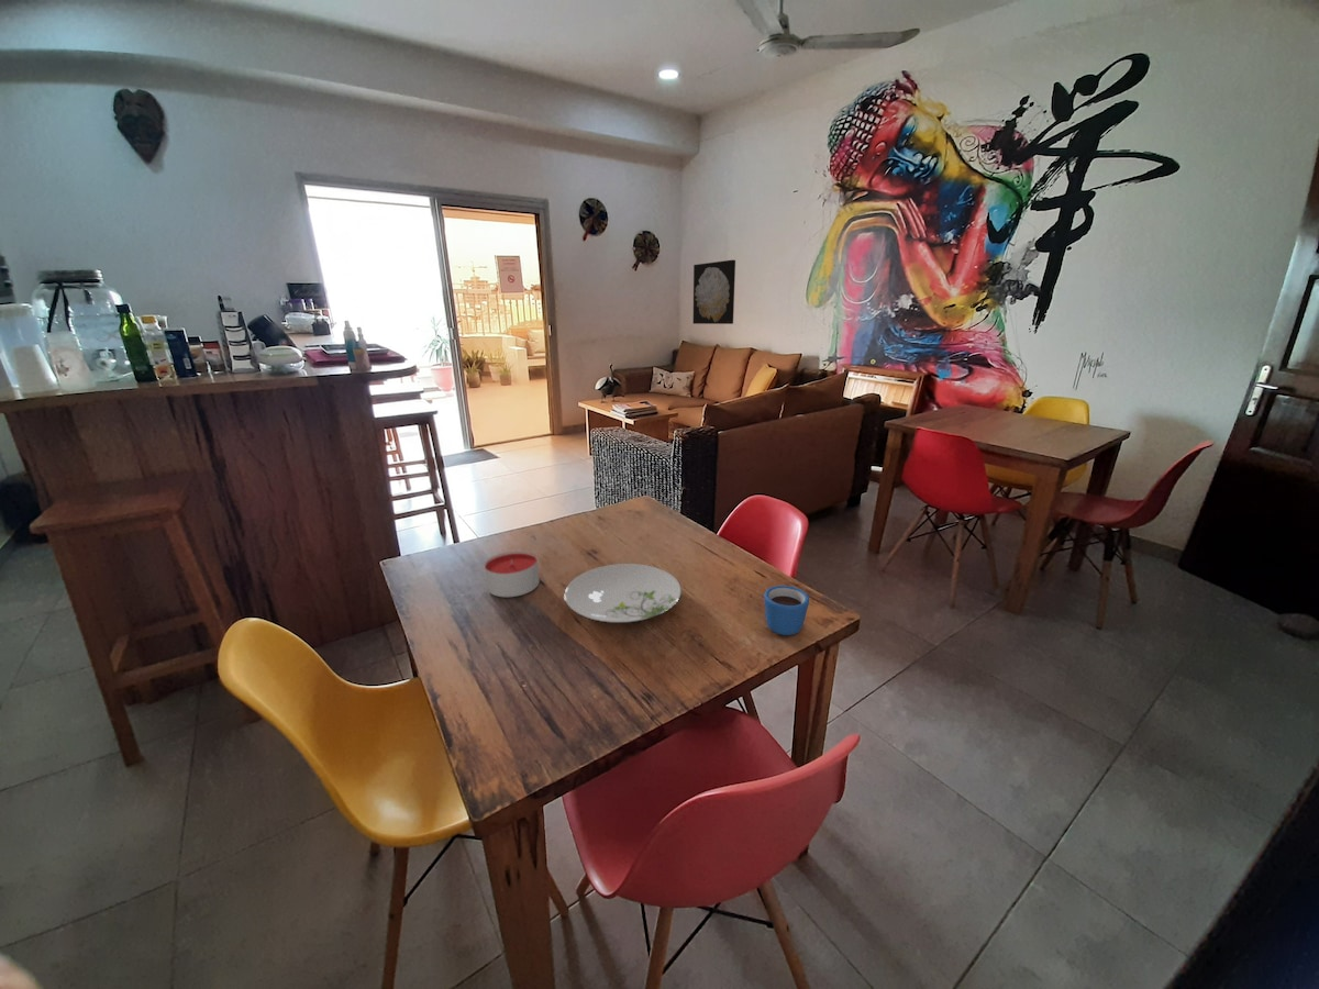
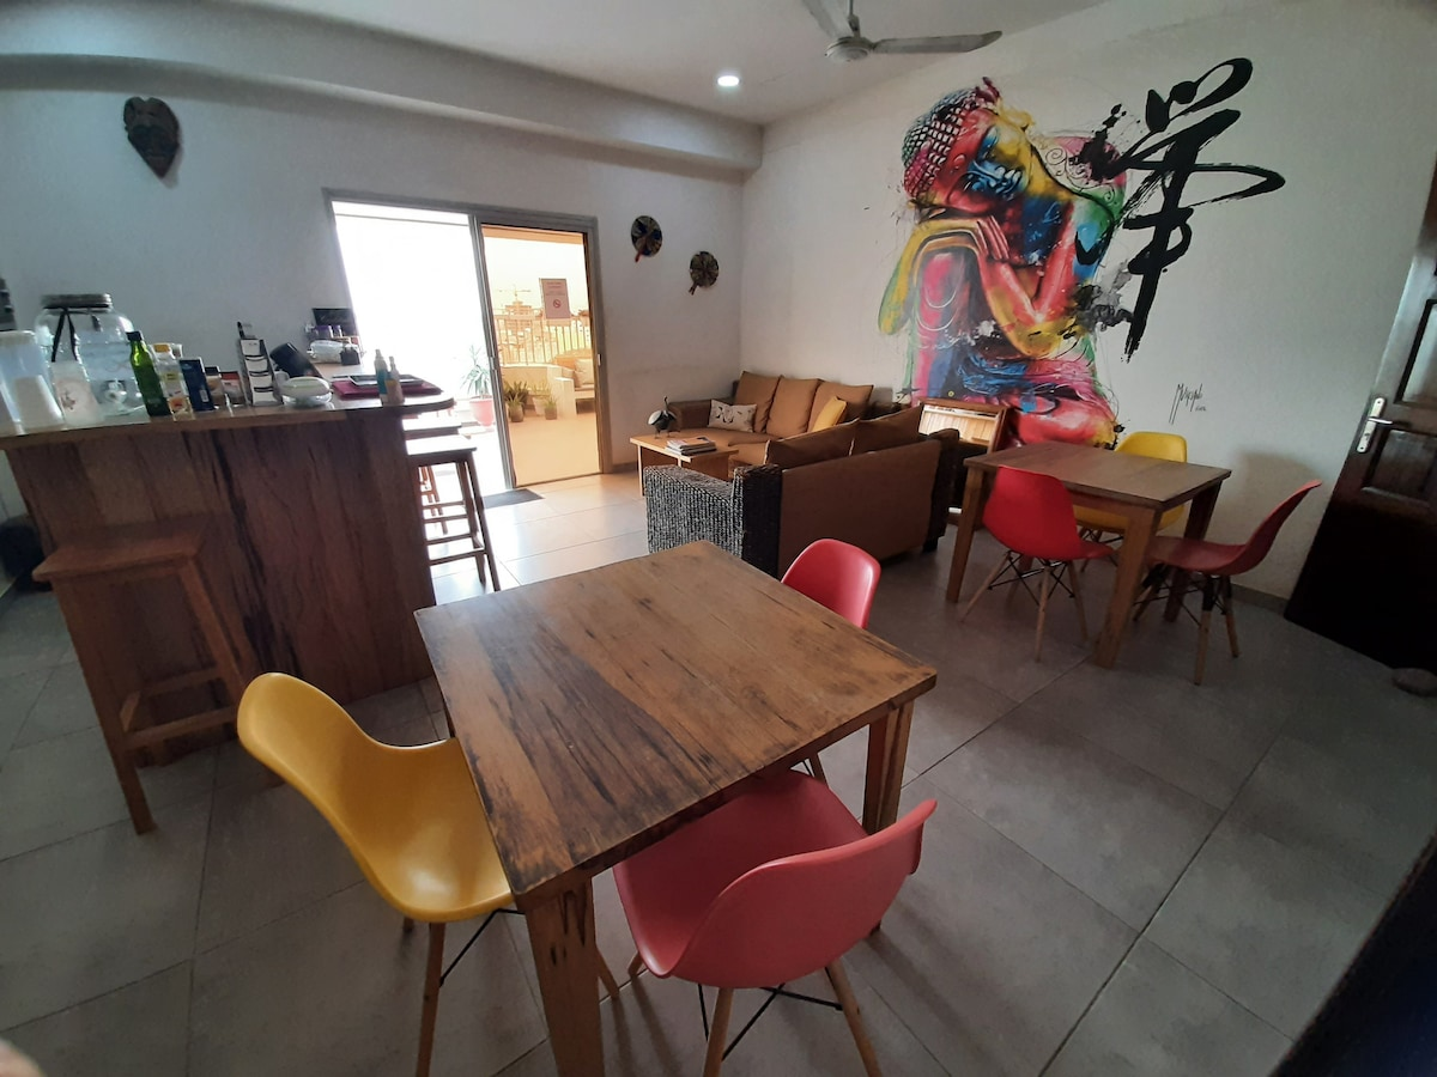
- mug [763,585,810,636]
- wall art [692,259,736,325]
- plate [563,563,683,624]
- candle [484,549,541,598]
